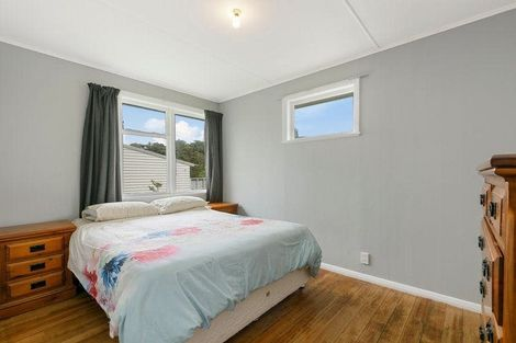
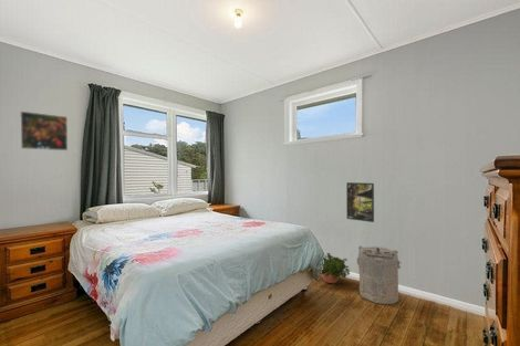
+ potted plant [320,252,353,289]
+ laundry hamper [356,244,403,305]
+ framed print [19,111,69,151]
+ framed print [345,181,375,223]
